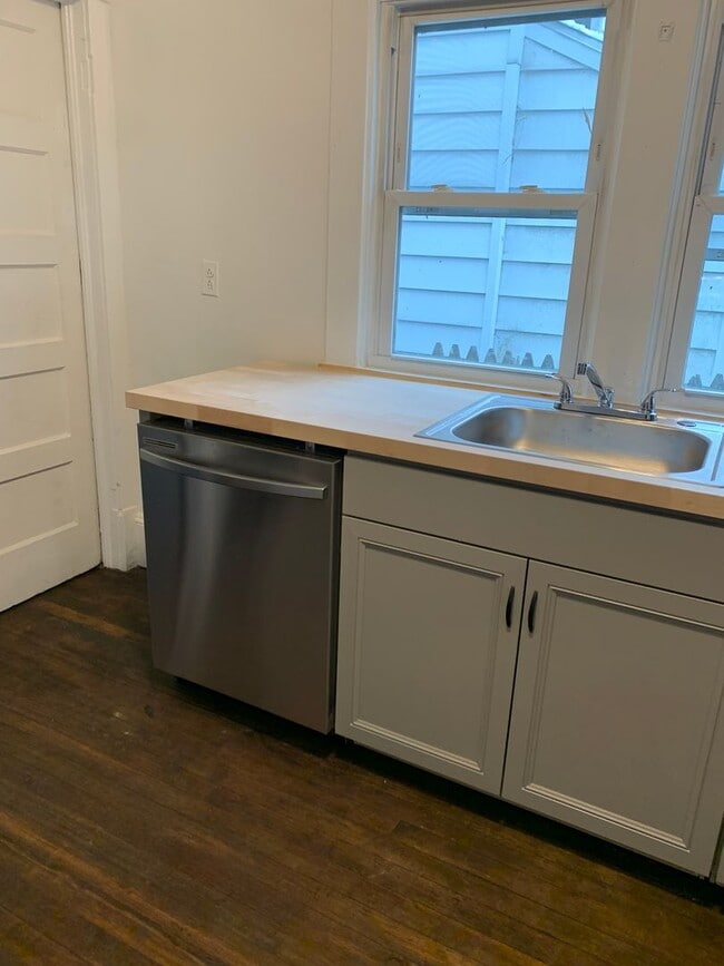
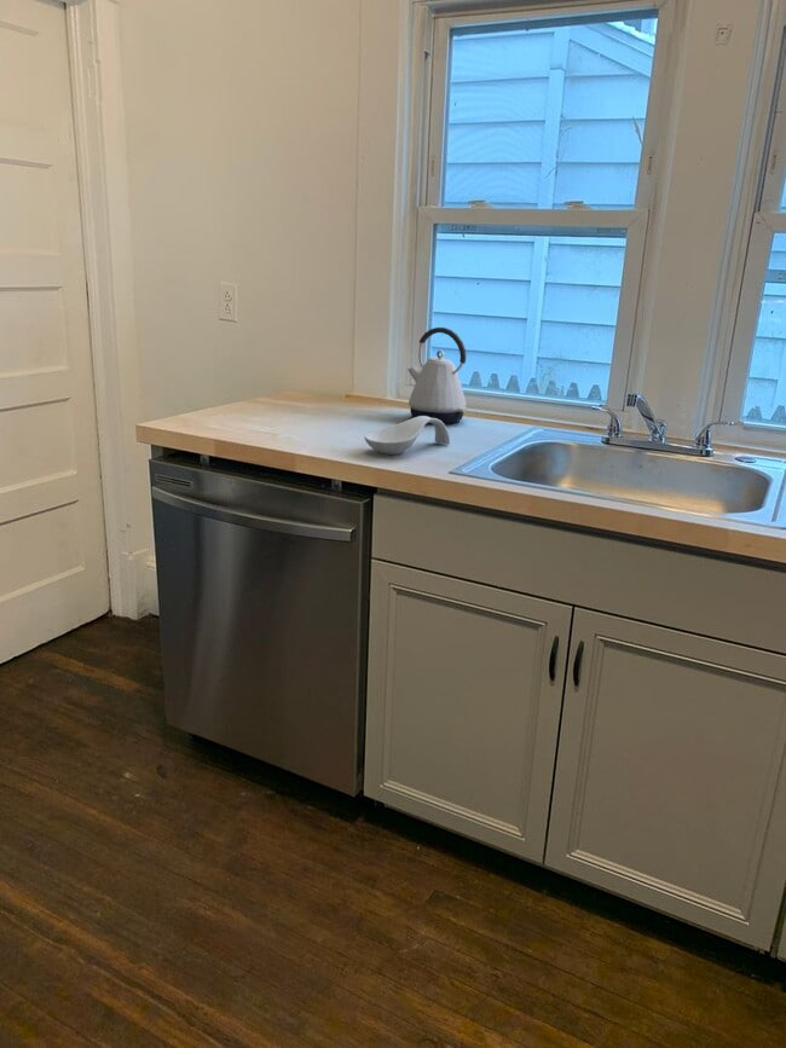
+ spoon rest [363,416,451,456]
+ kettle [408,326,468,424]
